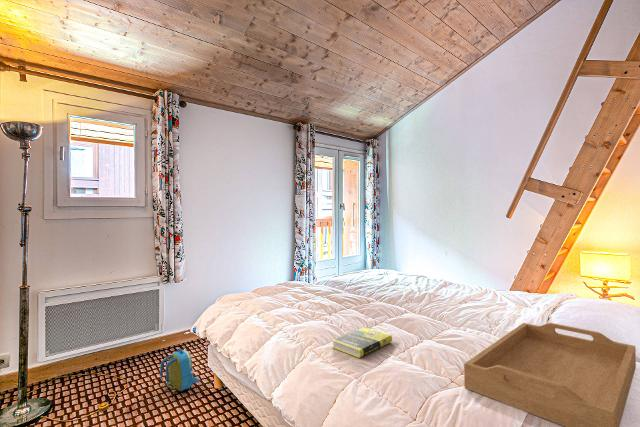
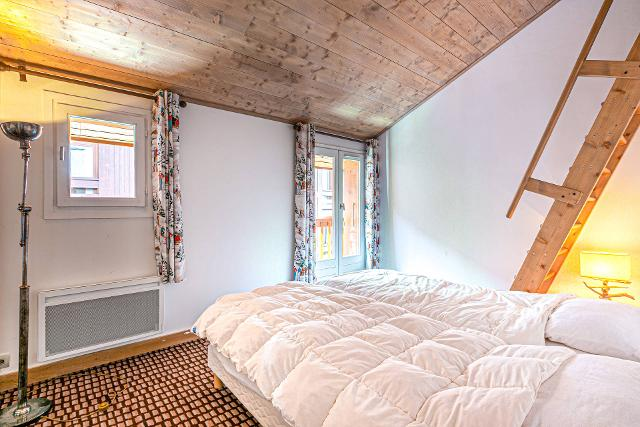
- book [331,327,393,359]
- backpack [159,348,200,392]
- serving tray [463,322,637,427]
